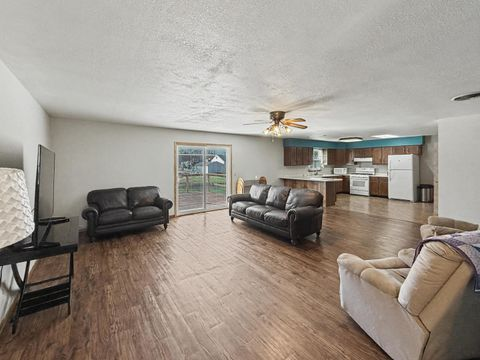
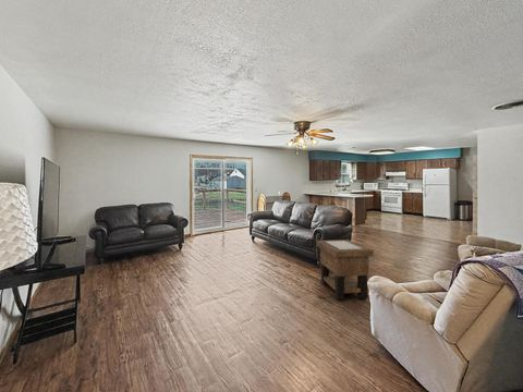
+ side table [316,238,375,302]
